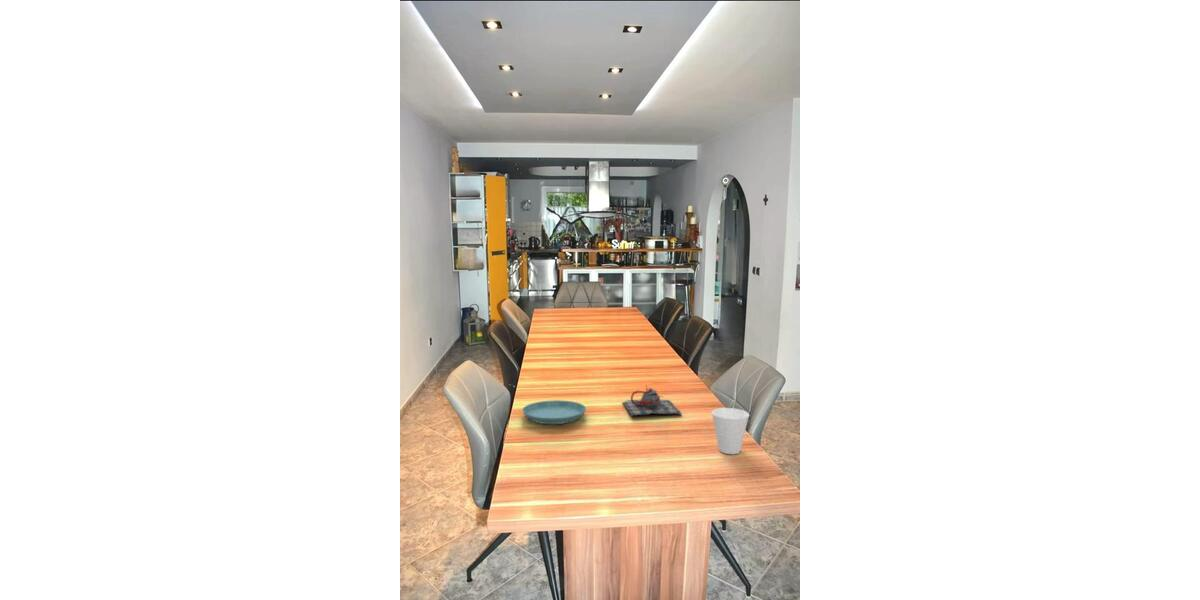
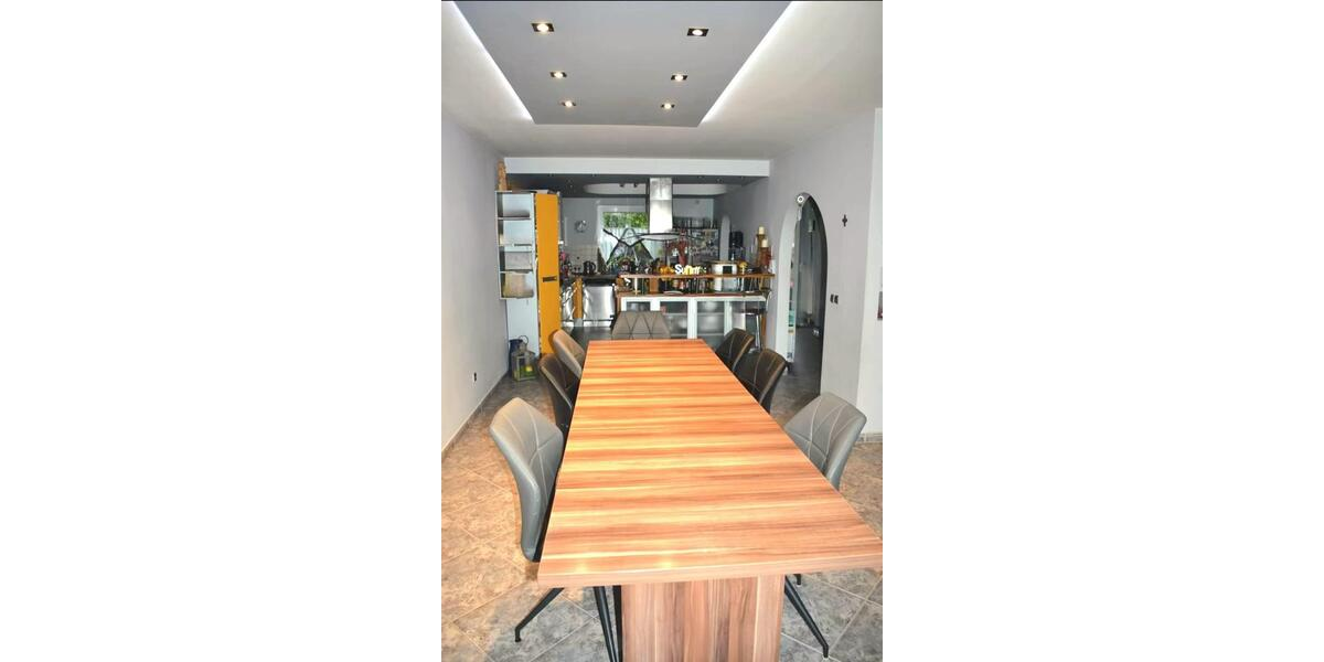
- saucer [521,399,587,425]
- cup [711,407,750,455]
- teapot [621,386,683,417]
